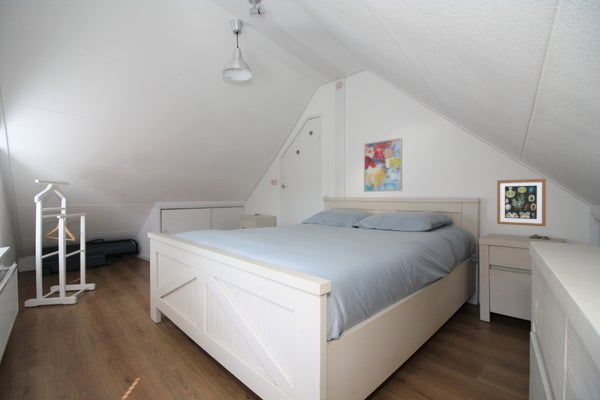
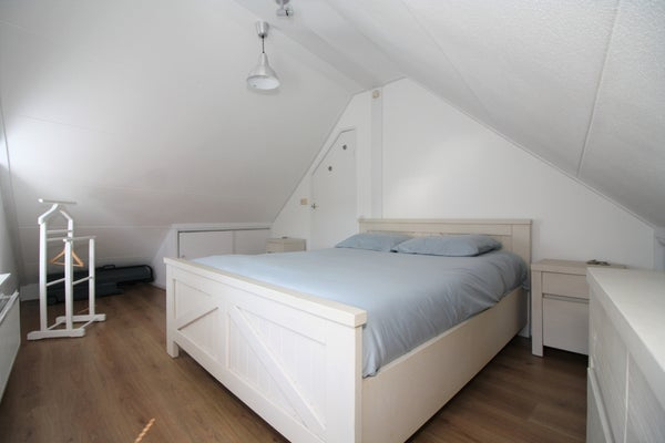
- wall art [363,137,403,193]
- wall art [496,178,547,227]
